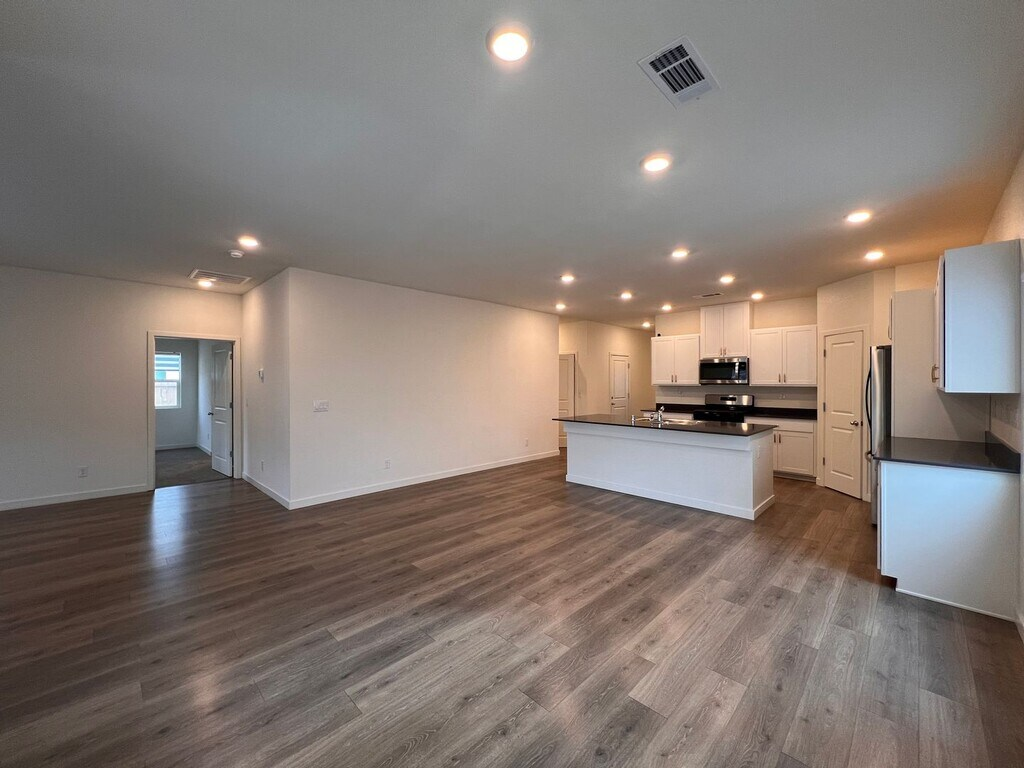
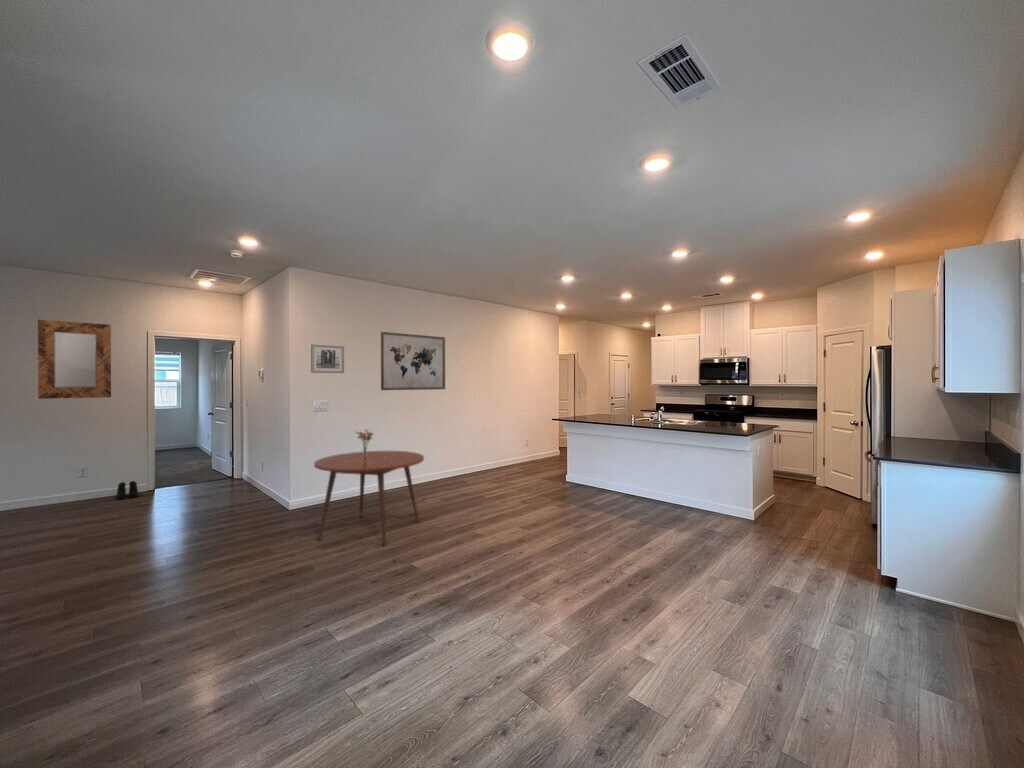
+ wall art [380,331,446,391]
+ wall art [310,343,345,374]
+ boots [115,480,139,500]
+ dining table [313,450,425,547]
+ bouquet [354,428,374,461]
+ home mirror [37,319,112,400]
